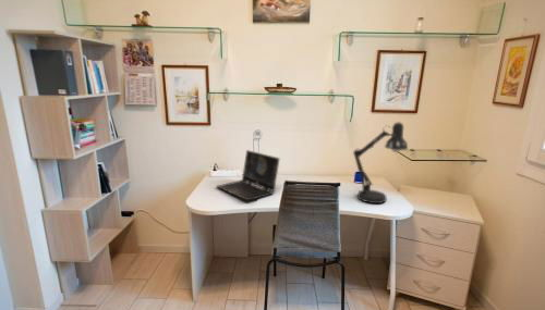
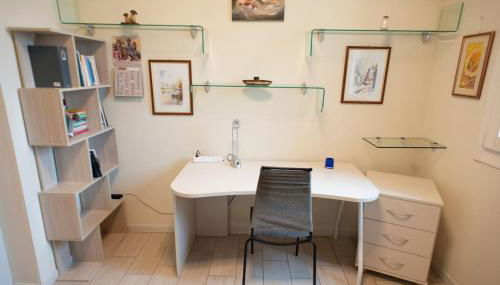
- desk lamp [352,121,409,204]
- laptop computer [215,149,281,201]
